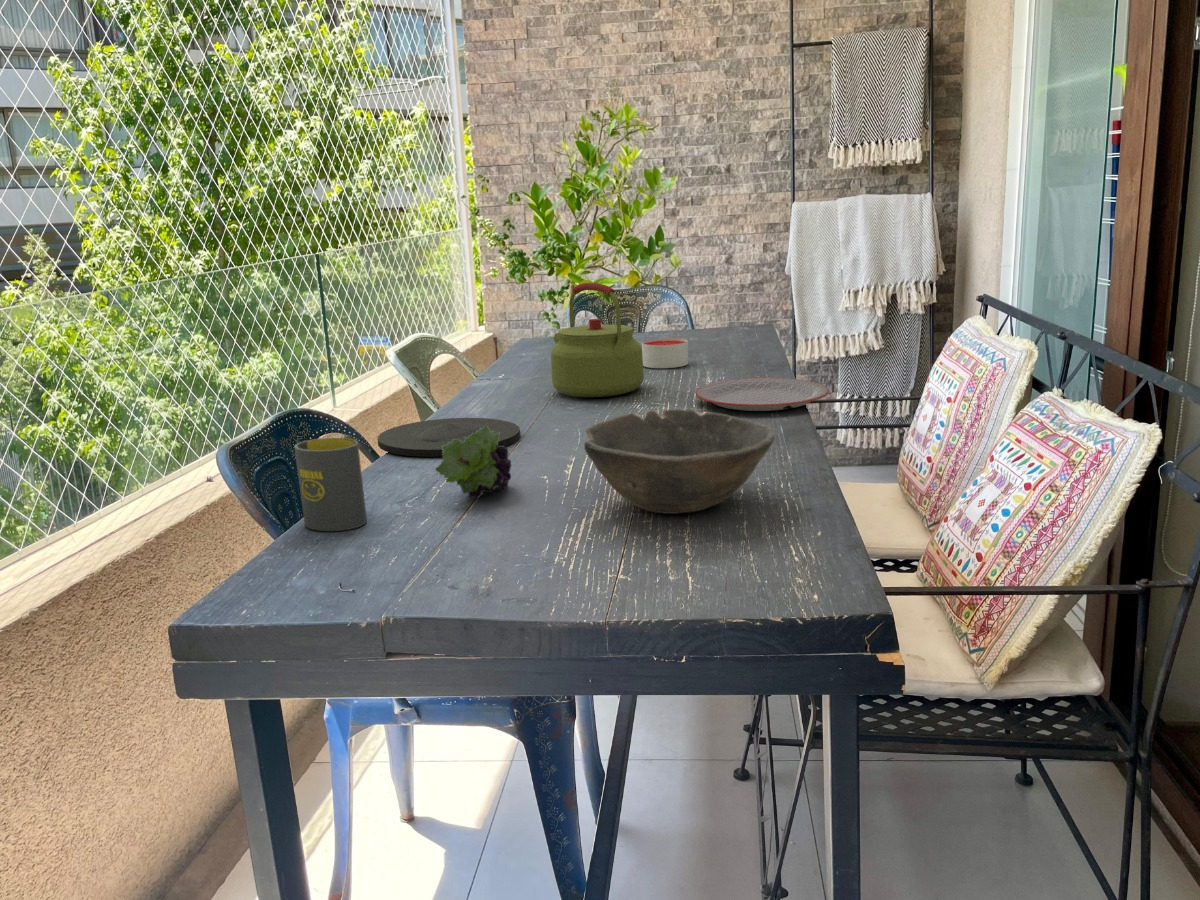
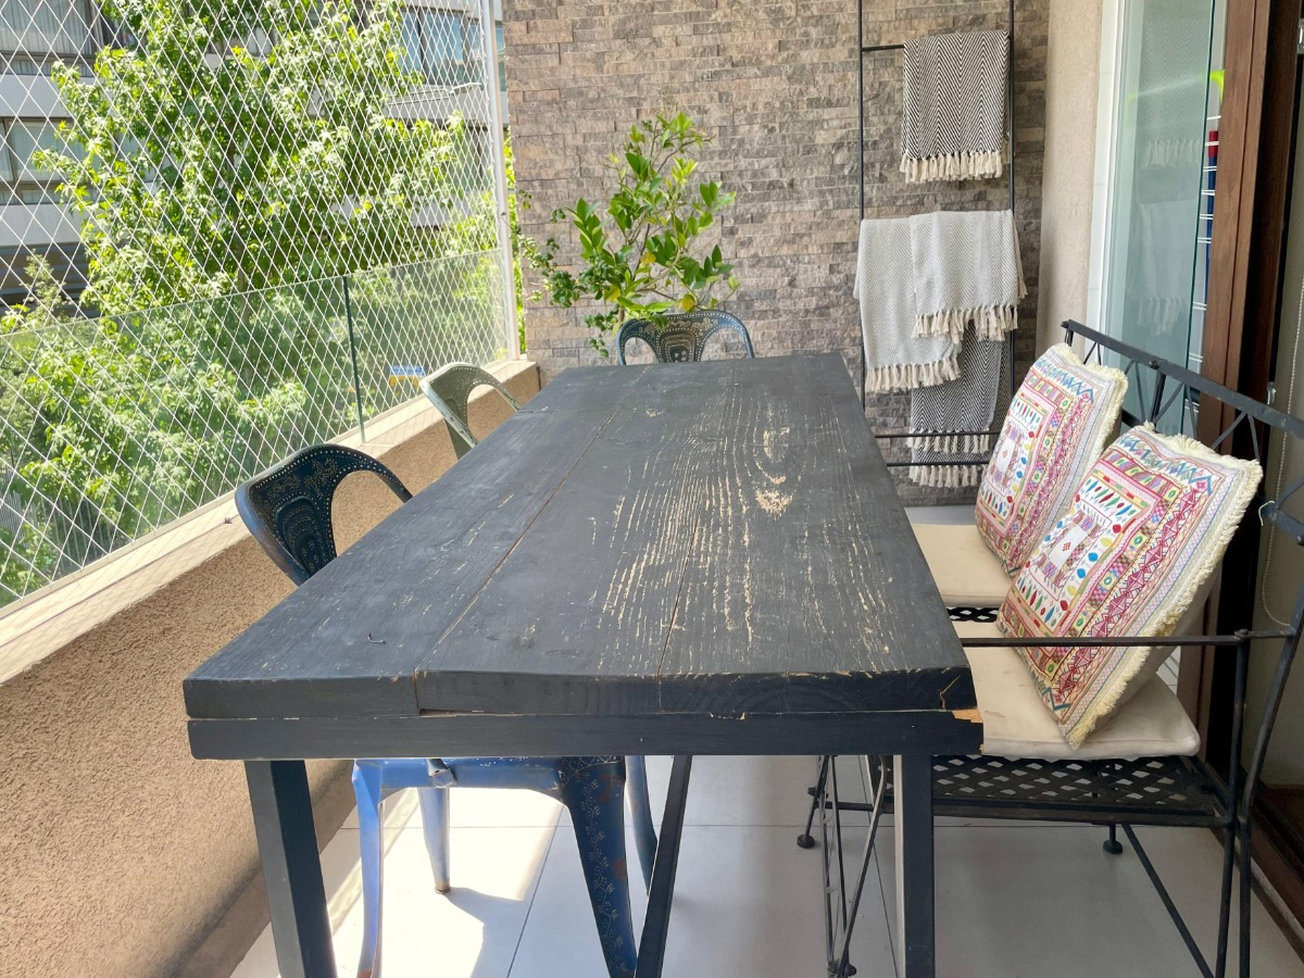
- bowl [583,408,776,515]
- fruit [434,426,512,499]
- mug [293,434,368,532]
- plate [695,377,830,412]
- kettle [550,282,645,398]
- candle [641,337,689,369]
- plate [376,417,521,458]
